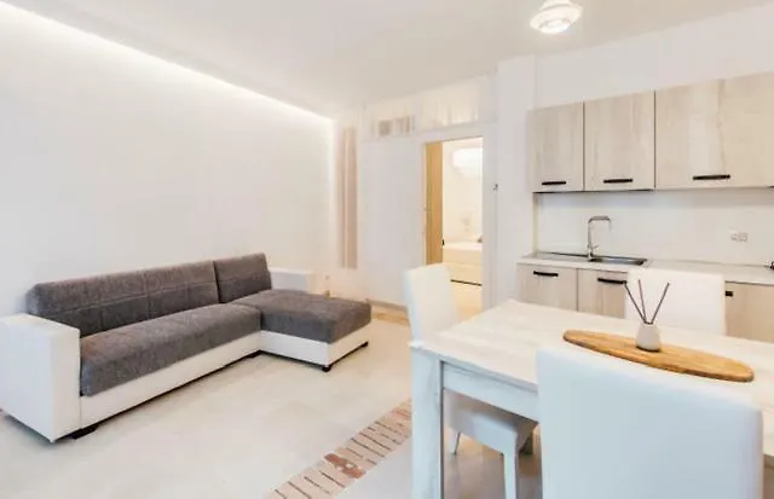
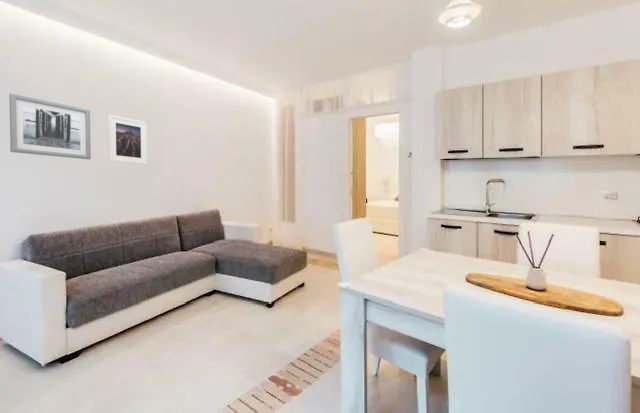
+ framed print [107,114,148,166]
+ wall art [8,93,92,160]
